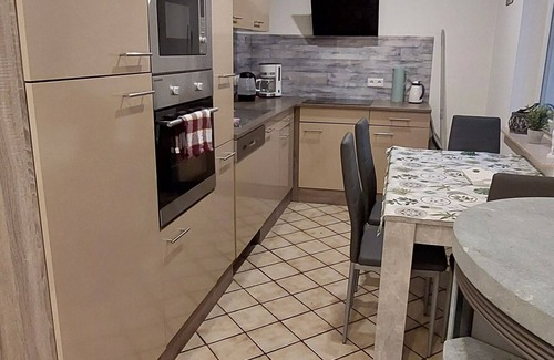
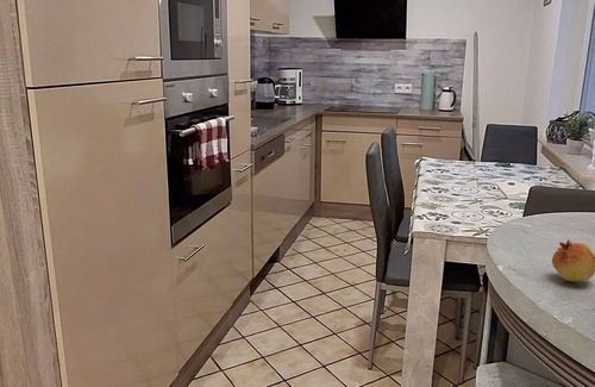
+ fruit [551,238,595,282]
